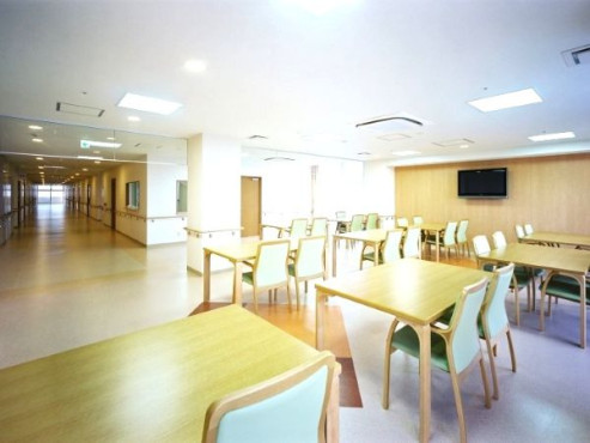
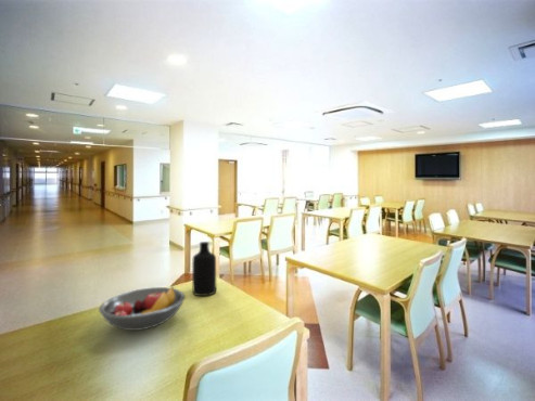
+ bottle [191,241,217,297]
+ fruit bowl [98,286,187,332]
